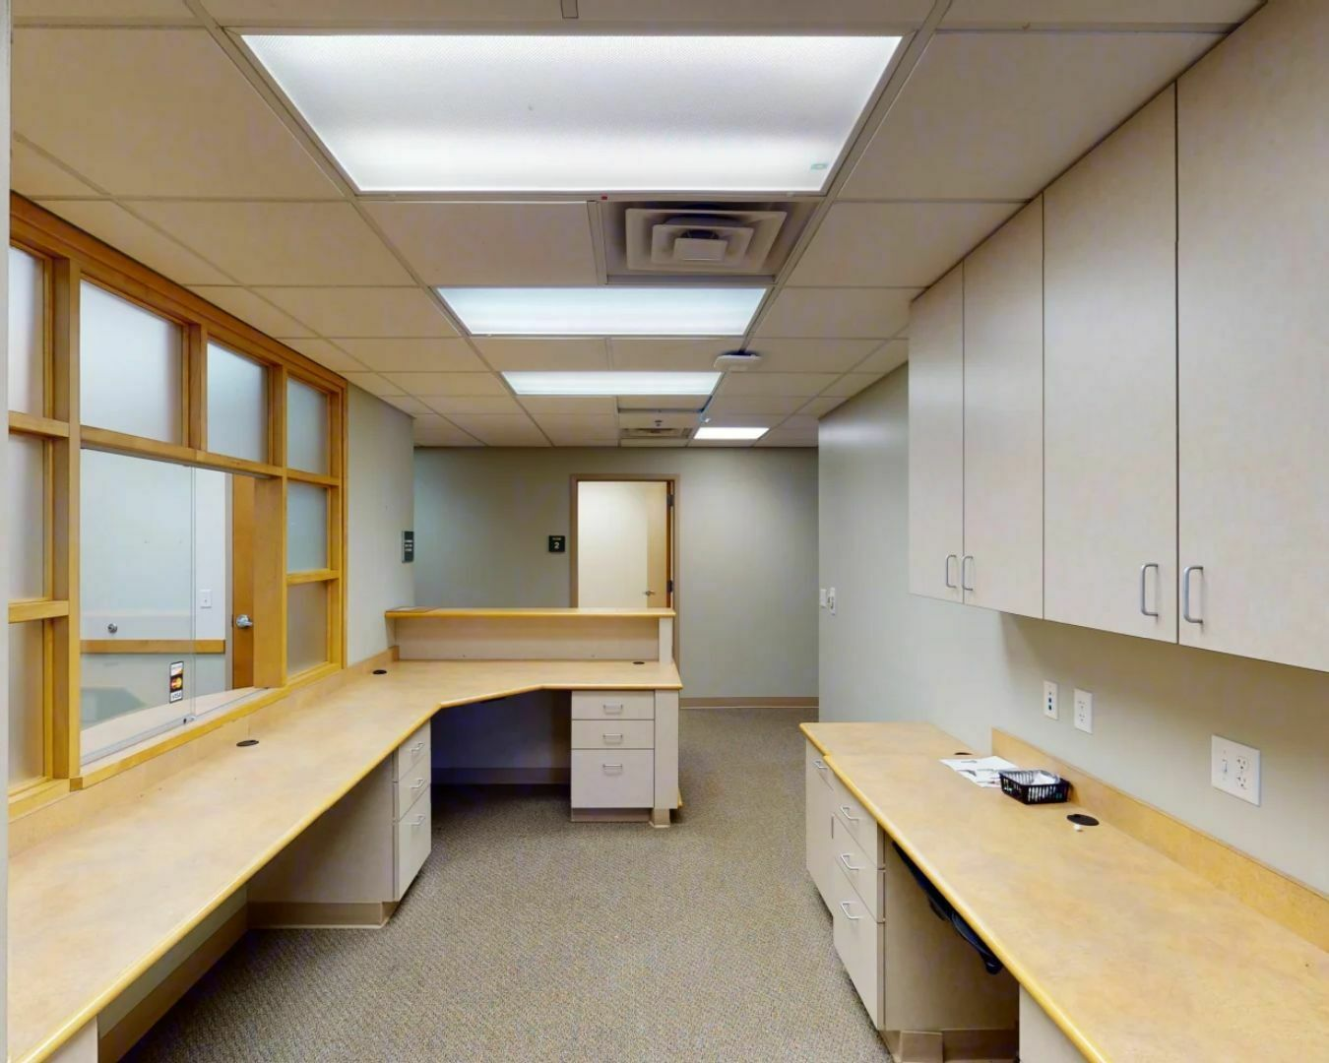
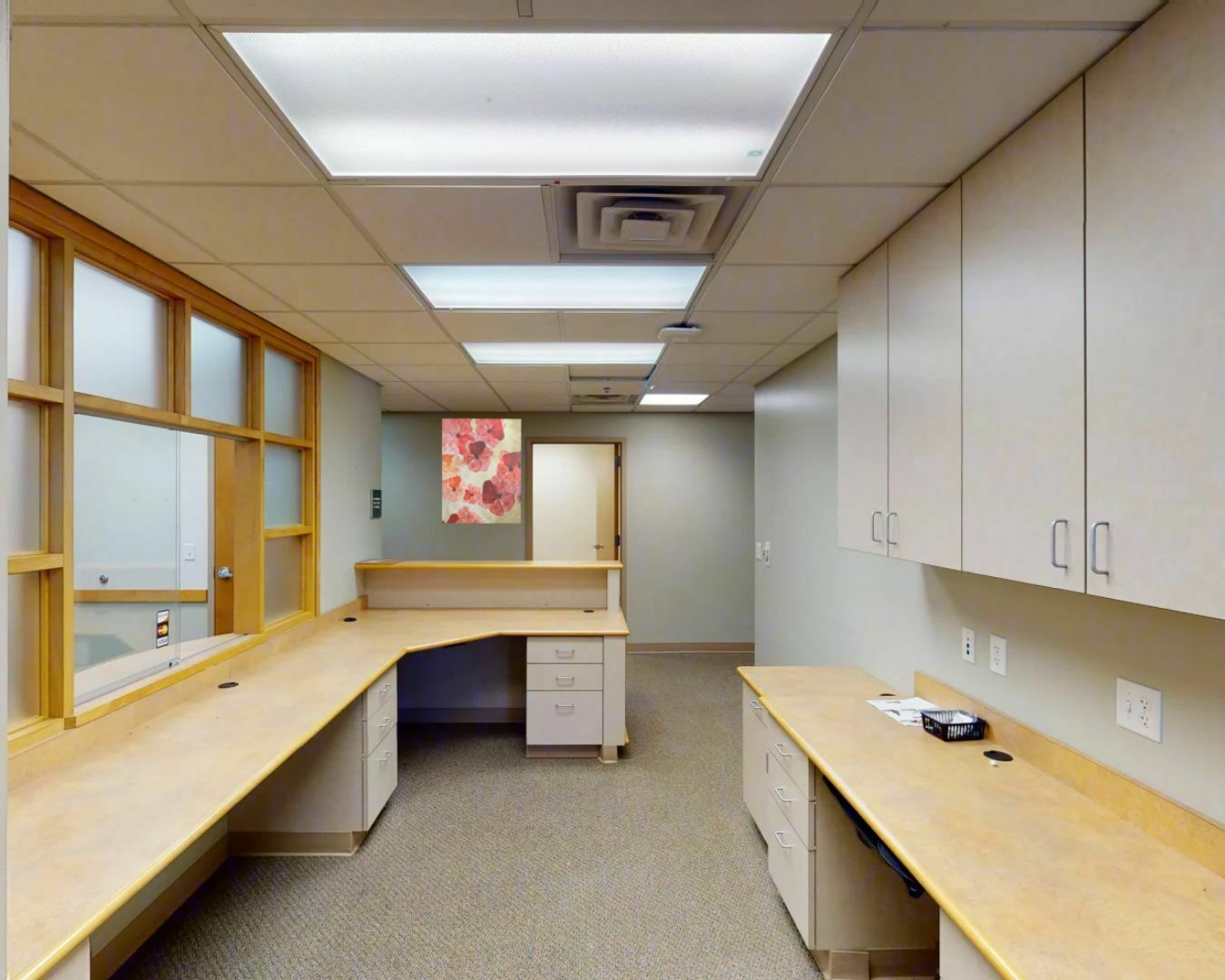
+ wall art [441,417,522,524]
